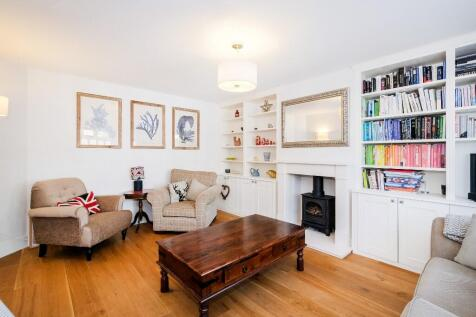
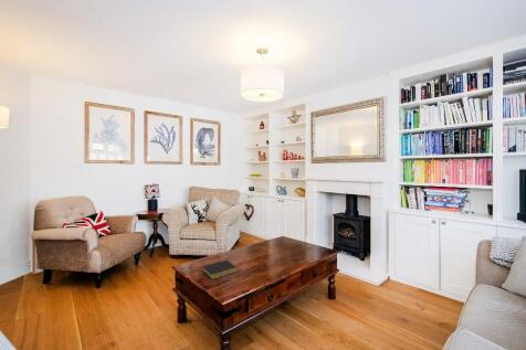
+ notepad [200,258,240,280]
